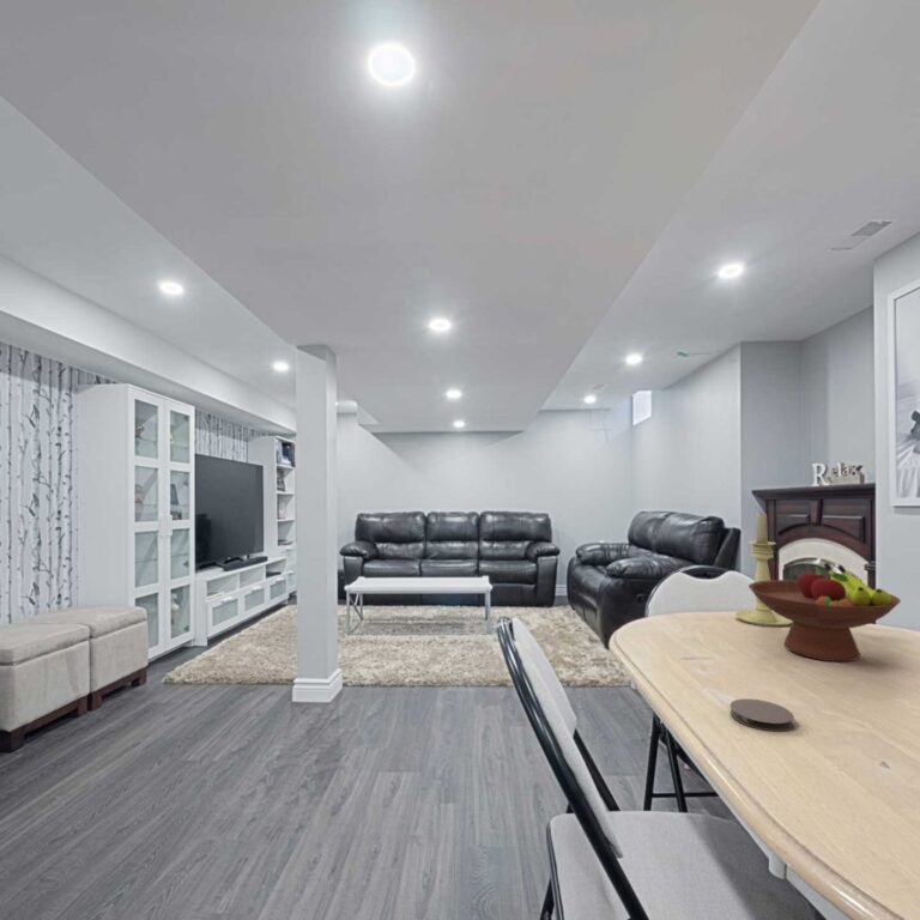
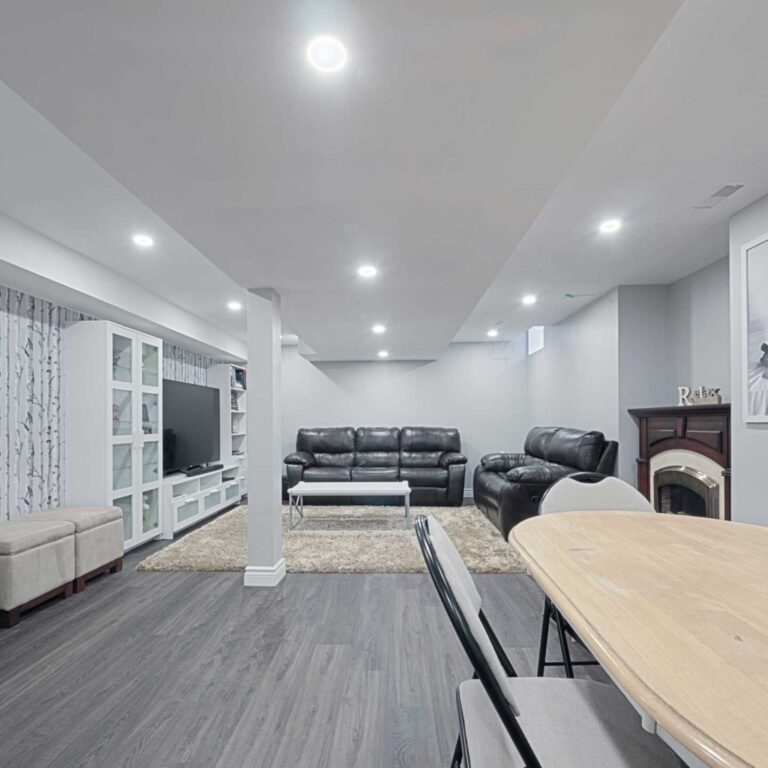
- coaster [730,697,795,732]
- fruit bowl [748,562,902,662]
- candle holder [733,510,793,628]
